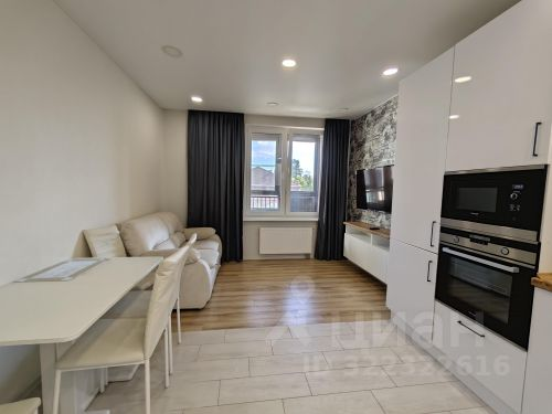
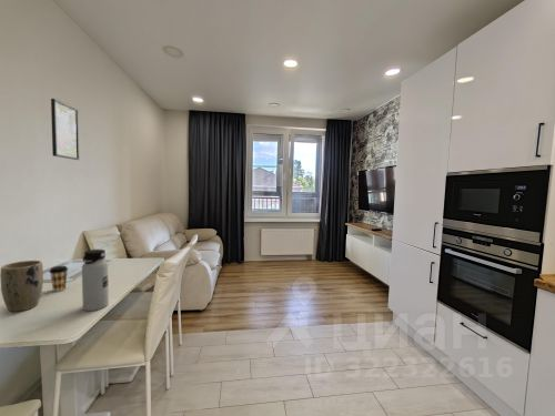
+ plant pot [0,260,44,313]
+ coffee cup [48,265,69,293]
+ water bottle [81,248,110,312]
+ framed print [50,98,80,161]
